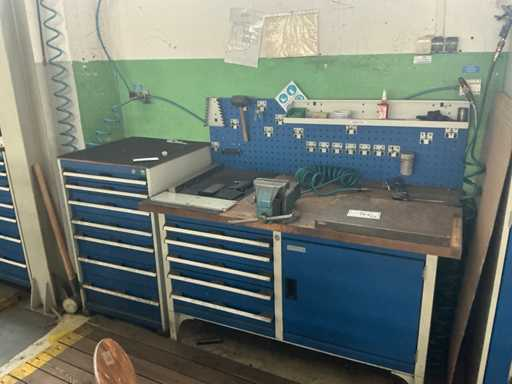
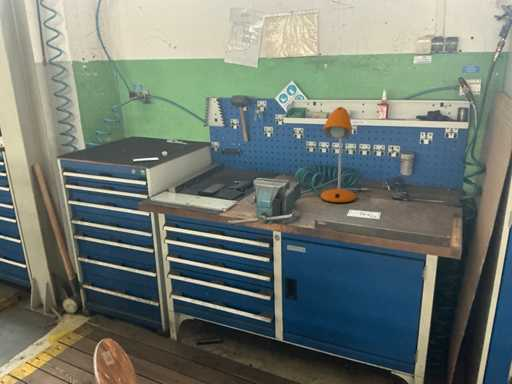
+ desk lamp [320,106,357,204]
